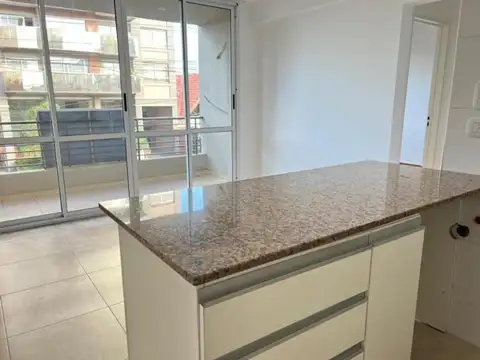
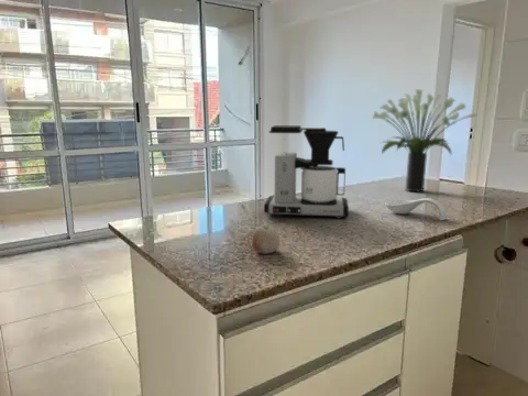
+ coffee maker [263,124,350,220]
+ apple [251,224,280,255]
+ potted plant [372,88,477,193]
+ spoon rest [384,197,448,222]
